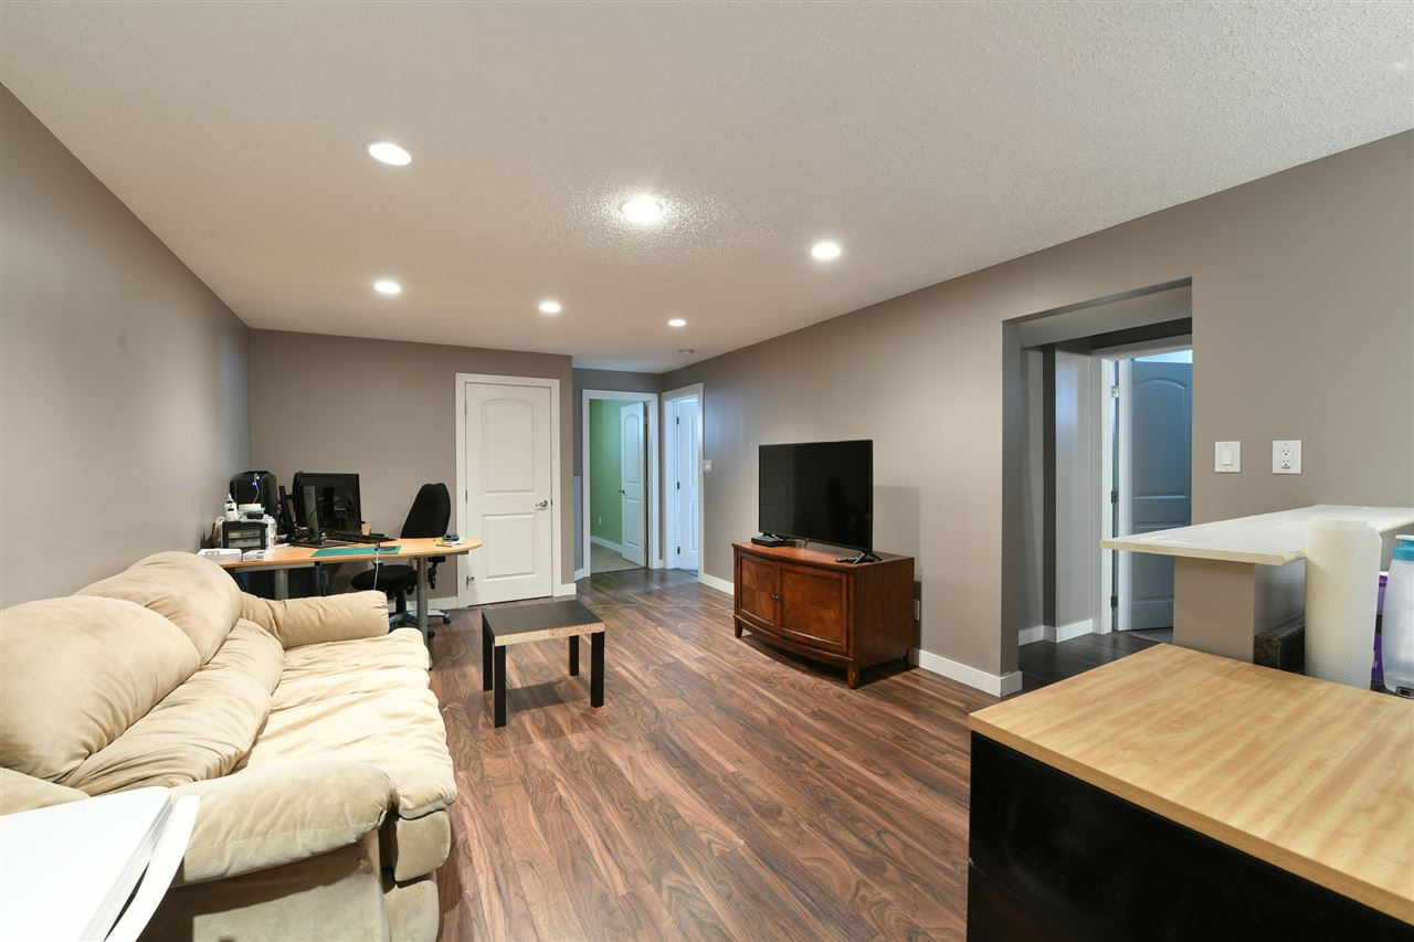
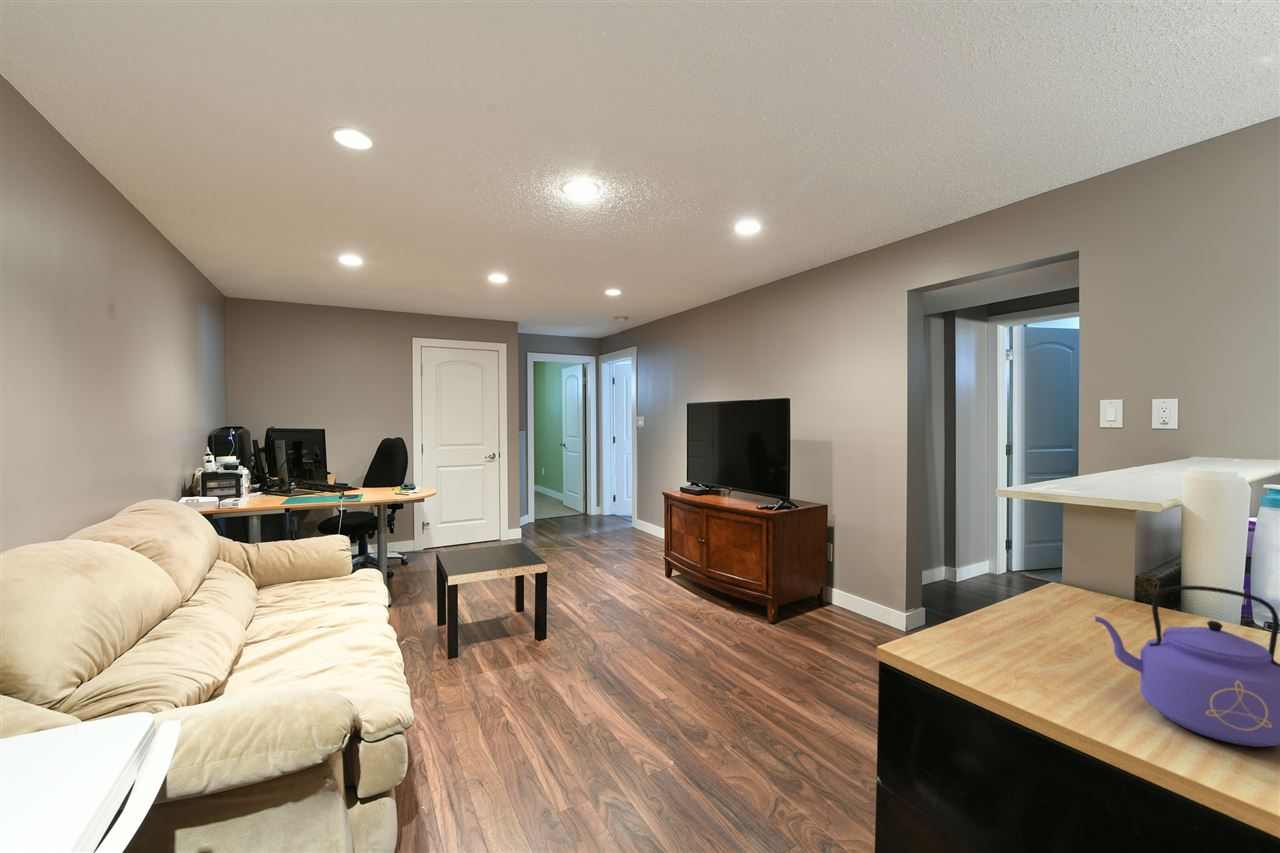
+ kettle [1093,585,1280,748]
